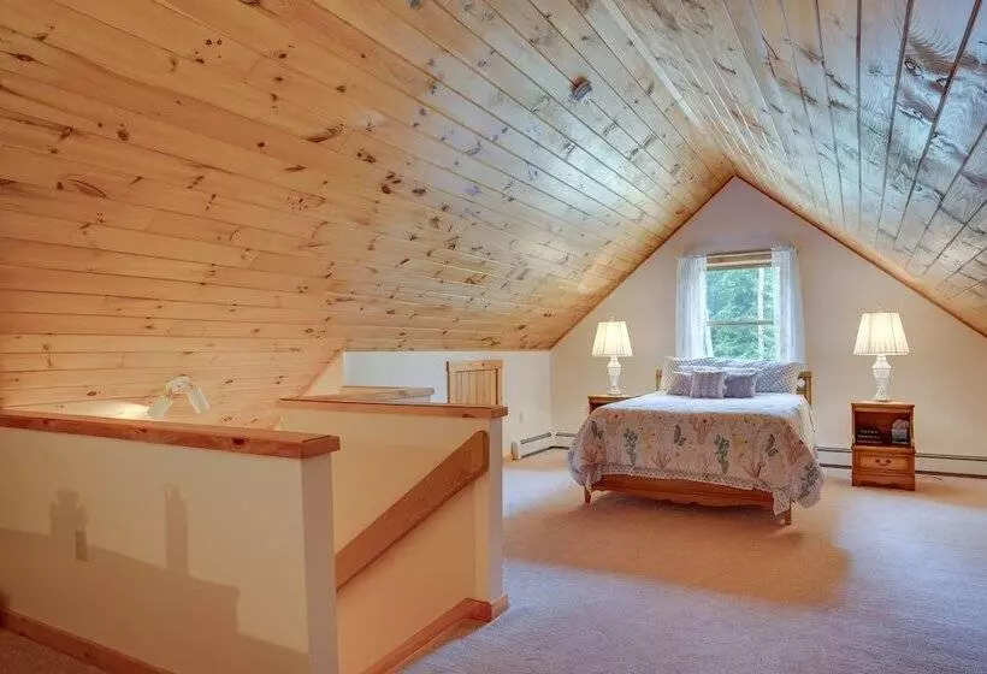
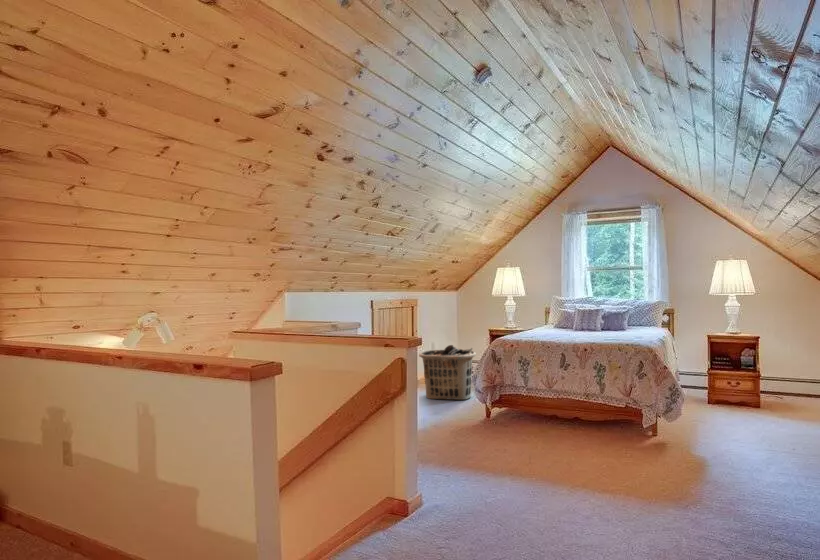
+ clothes hamper [418,344,477,401]
